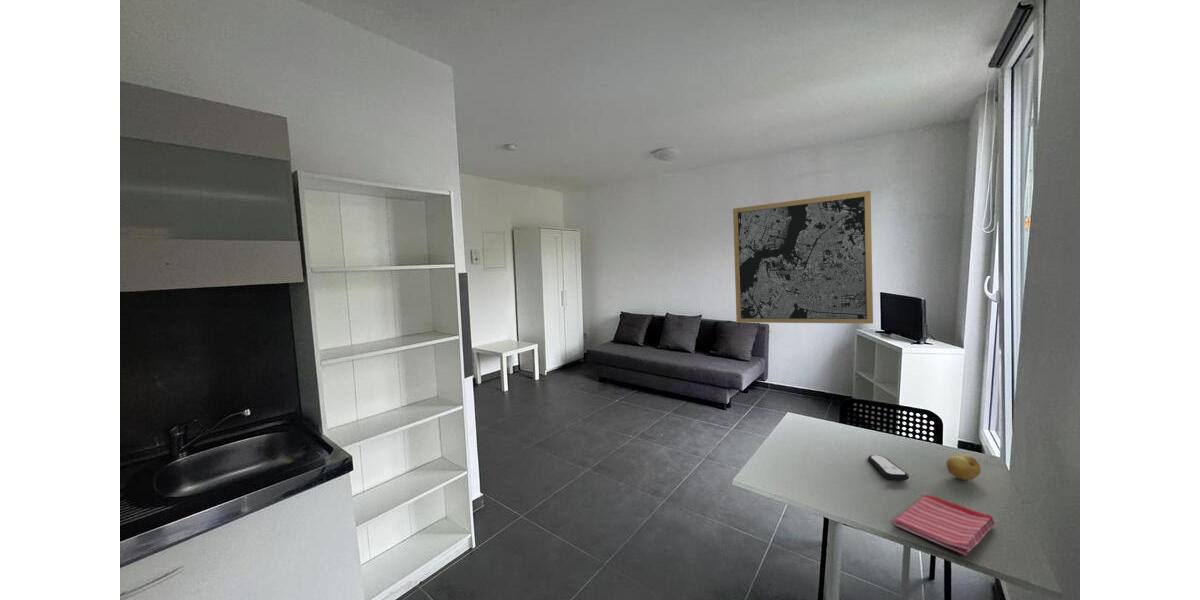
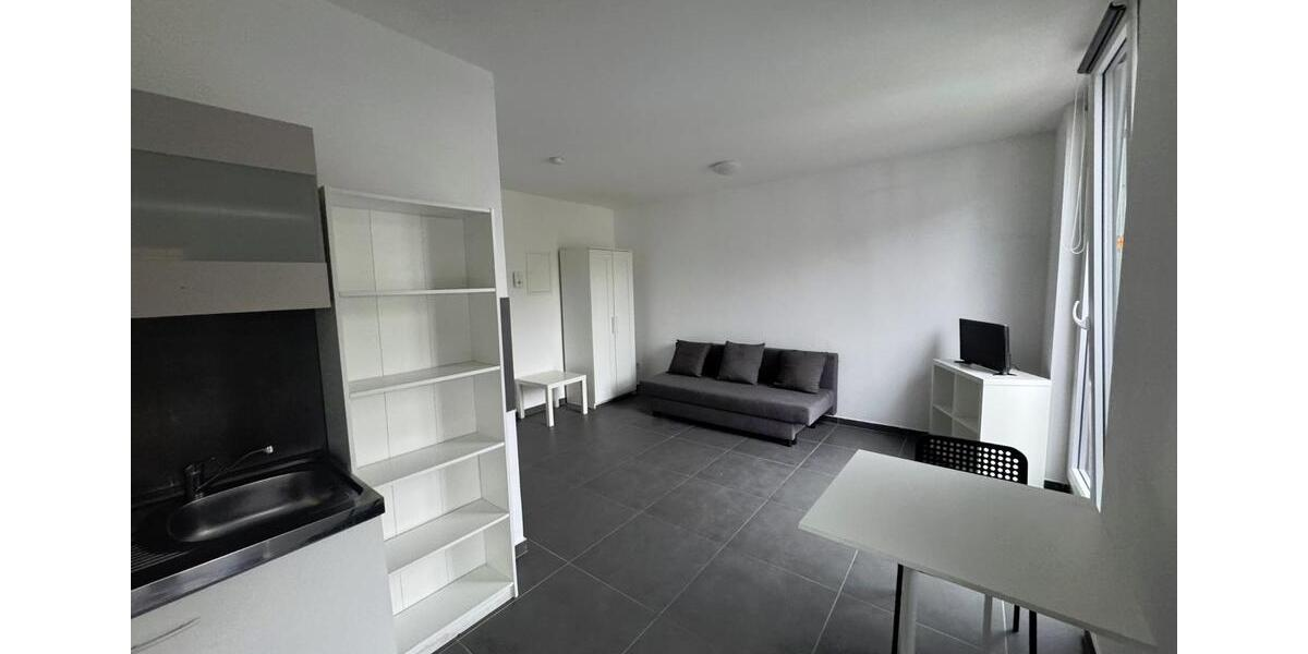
- fruit [945,453,982,481]
- dish towel [892,494,996,556]
- remote control [867,454,910,481]
- wall art [732,190,874,325]
